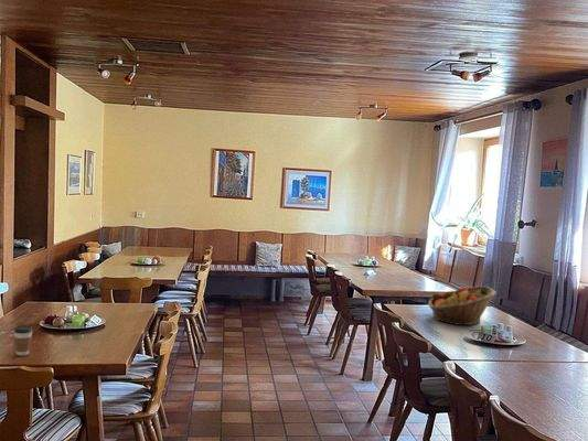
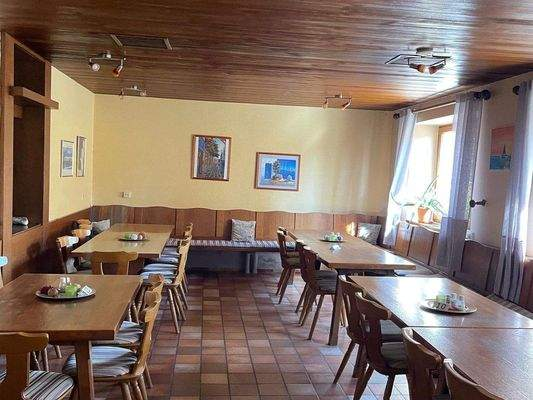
- coffee cup [13,324,34,356]
- fruit basket [427,284,498,326]
